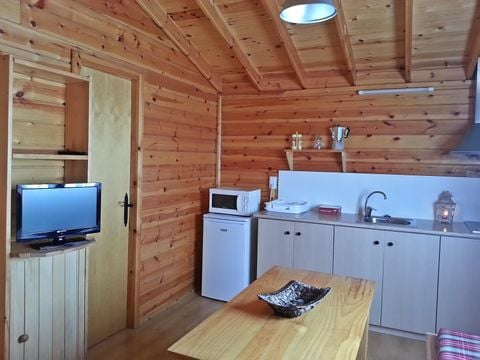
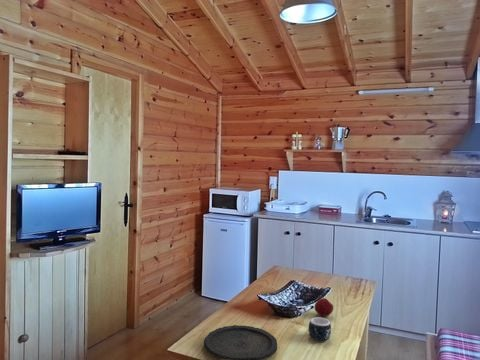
+ apple [314,297,334,318]
+ mug [307,316,332,342]
+ plate [203,324,278,360]
